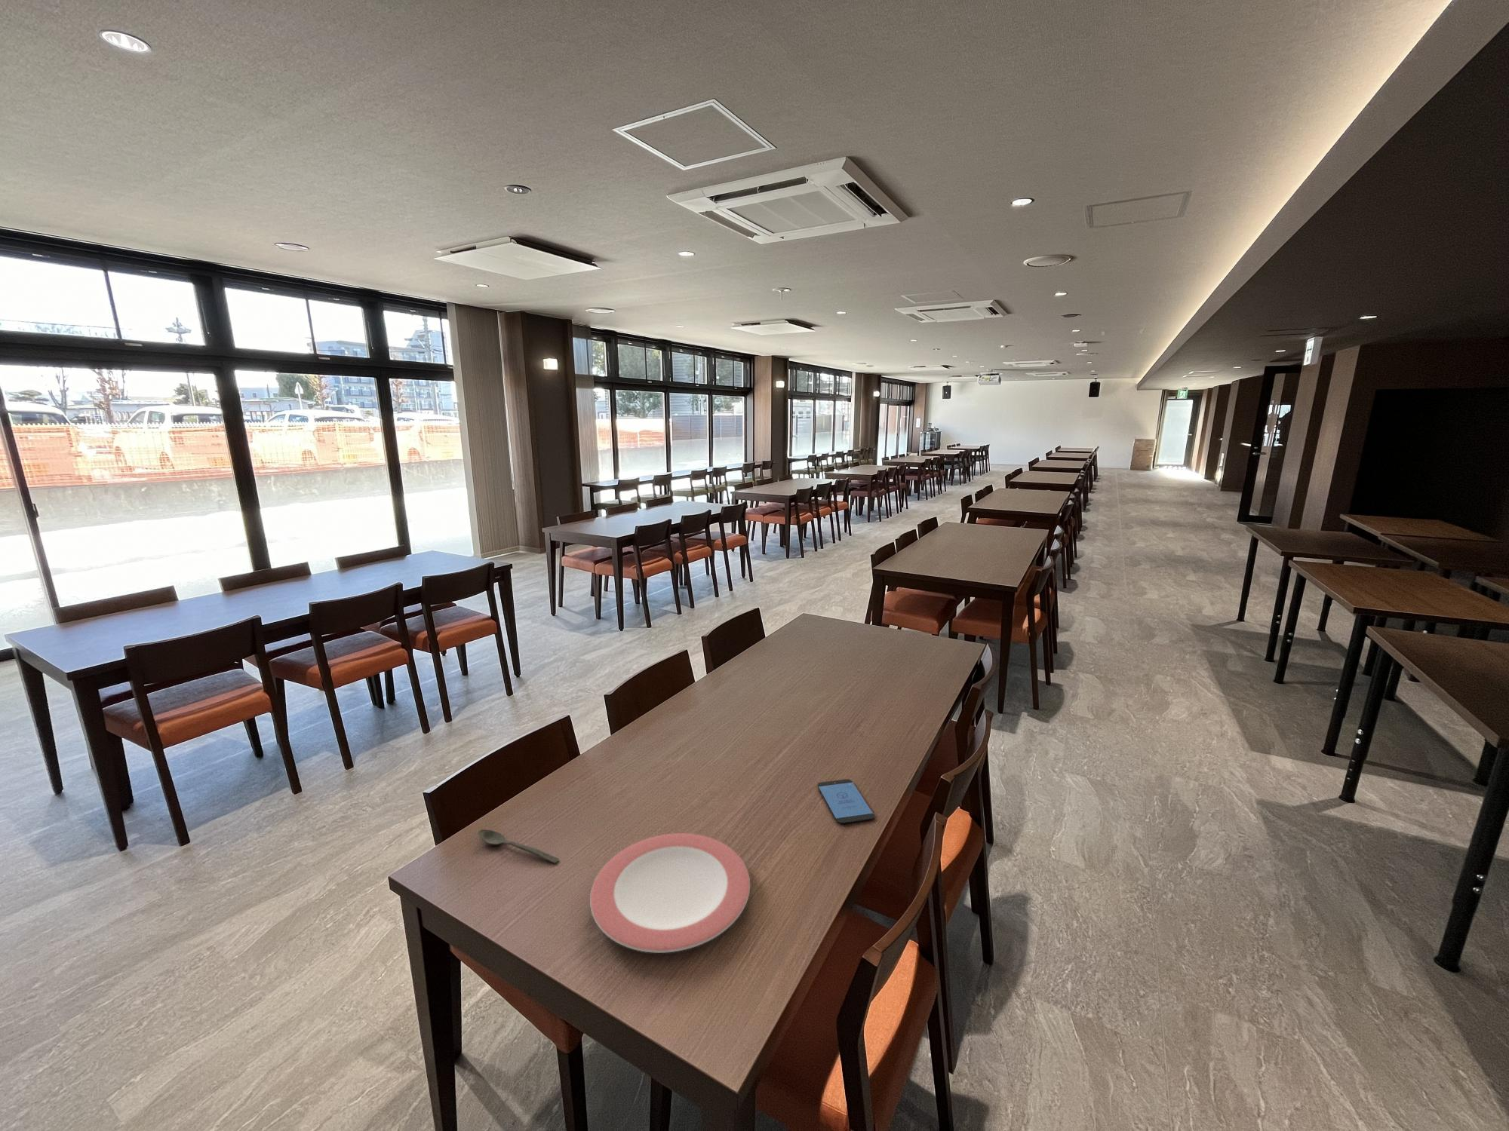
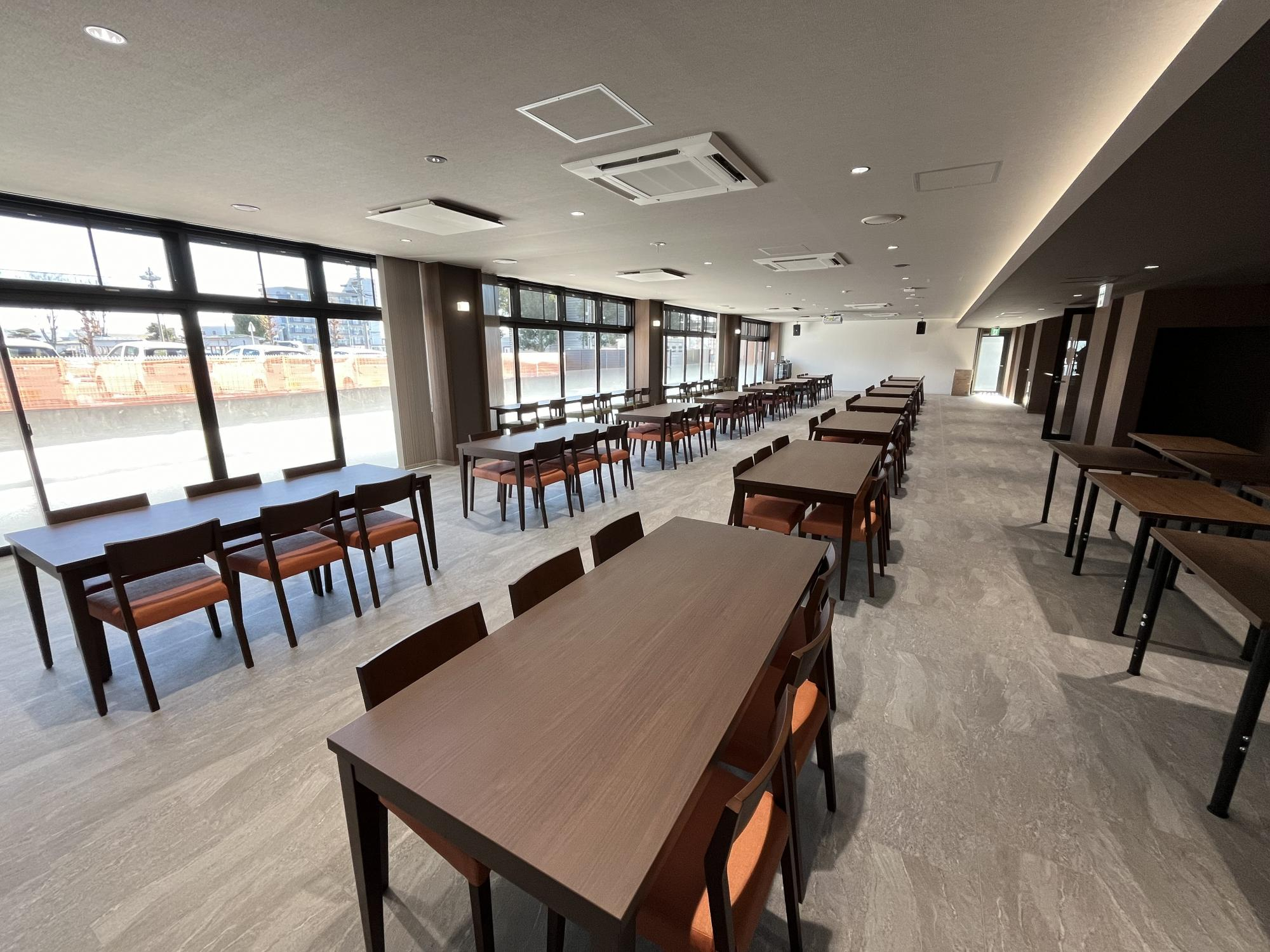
- plate [589,833,751,954]
- spoon [478,828,560,864]
- smartphone [817,778,876,824]
